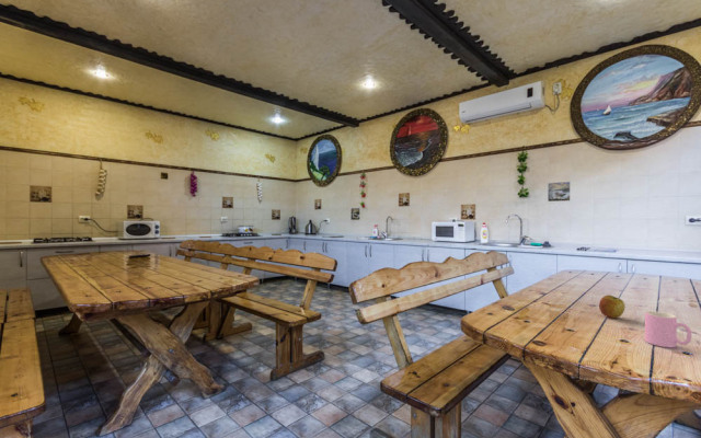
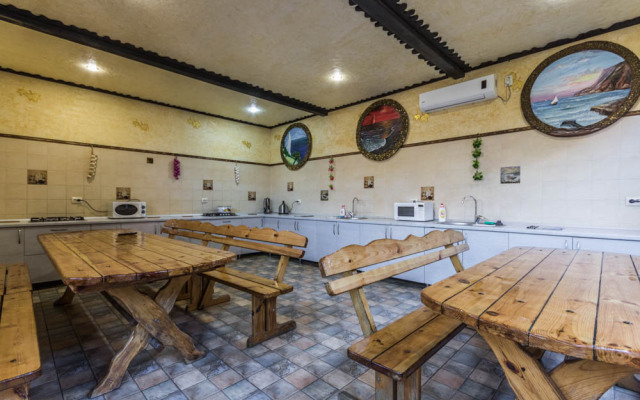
- cup [644,310,692,348]
- apple [598,293,627,319]
